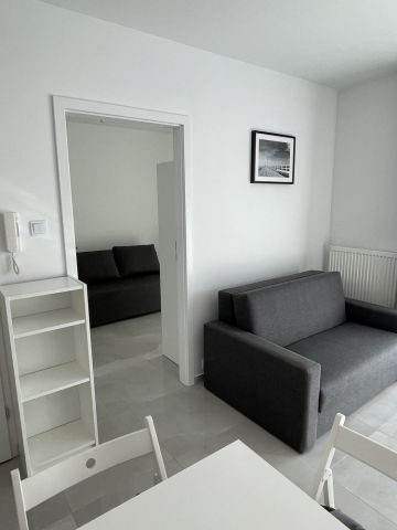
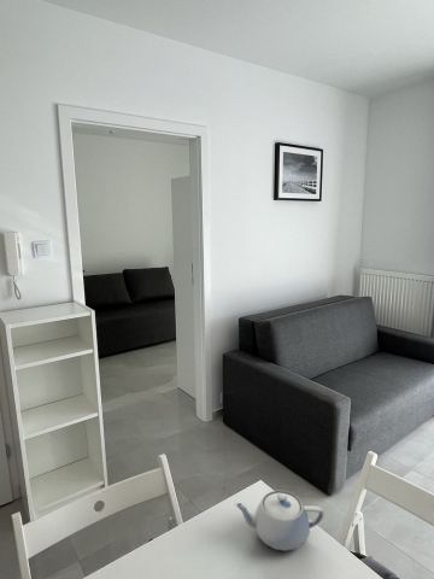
+ teapot [233,490,326,552]
